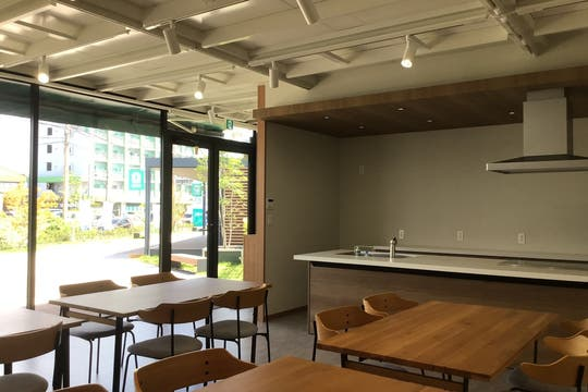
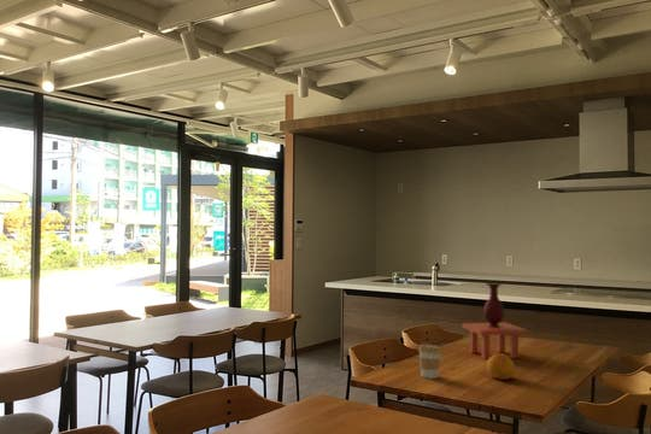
+ coffee cup [417,342,442,380]
+ fruit [486,352,516,381]
+ vase [462,282,528,360]
